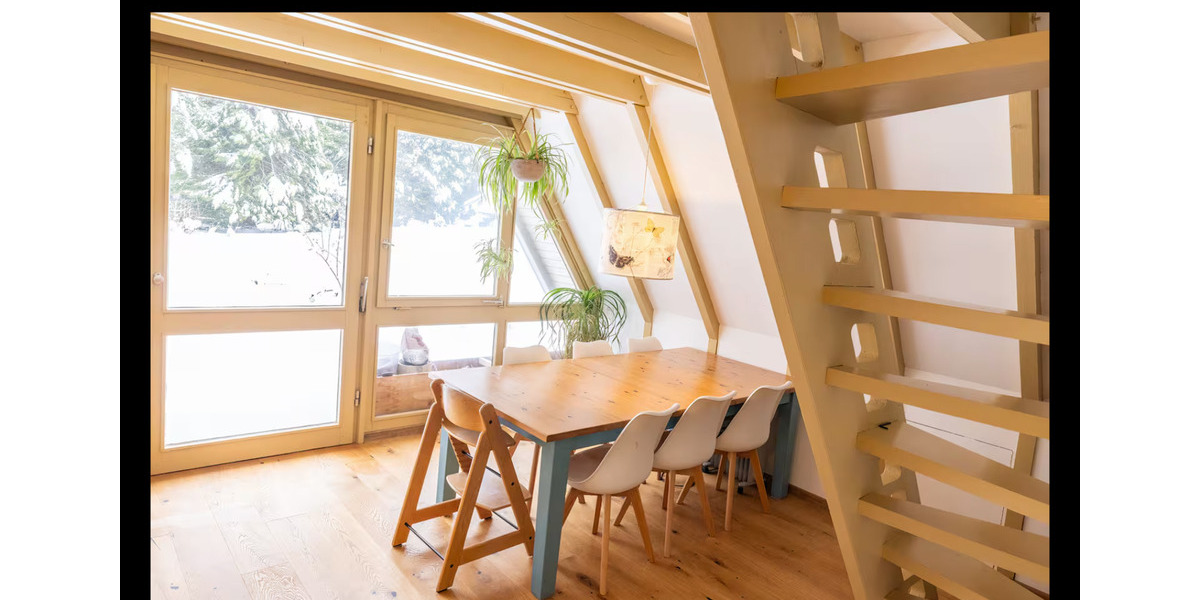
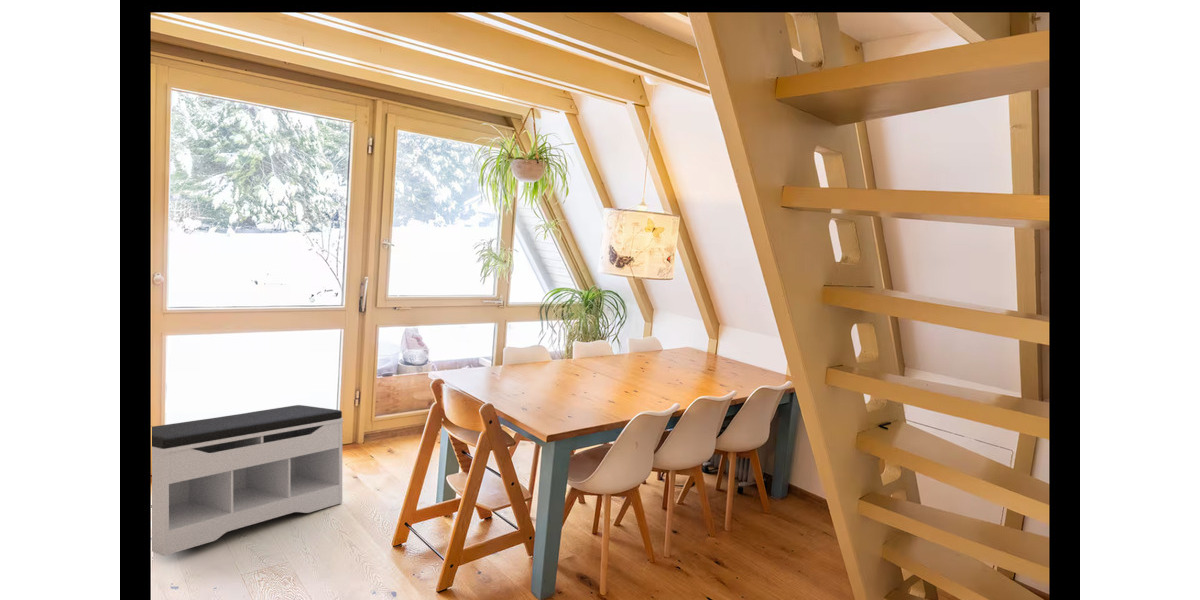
+ bench [151,404,344,557]
